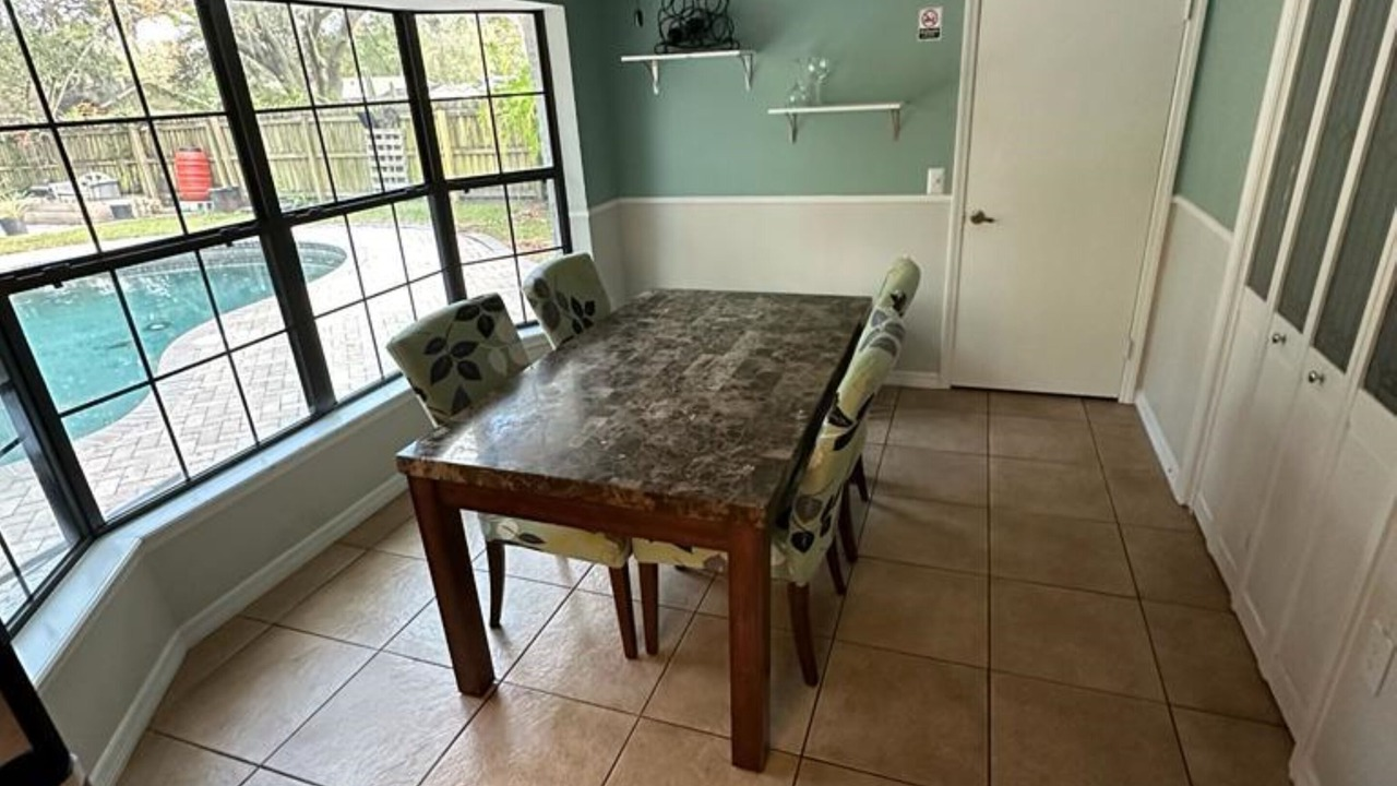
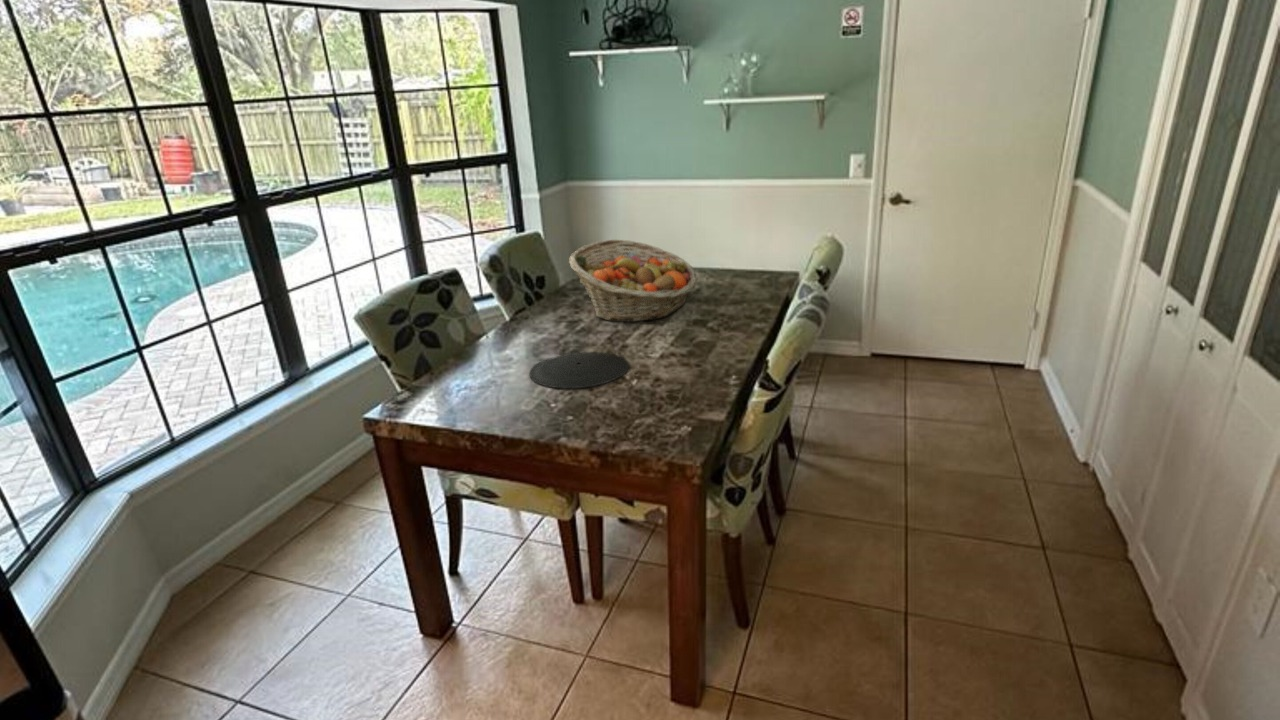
+ plate [528,351,630,389]
+ fruit basket [568,239,698,323]
